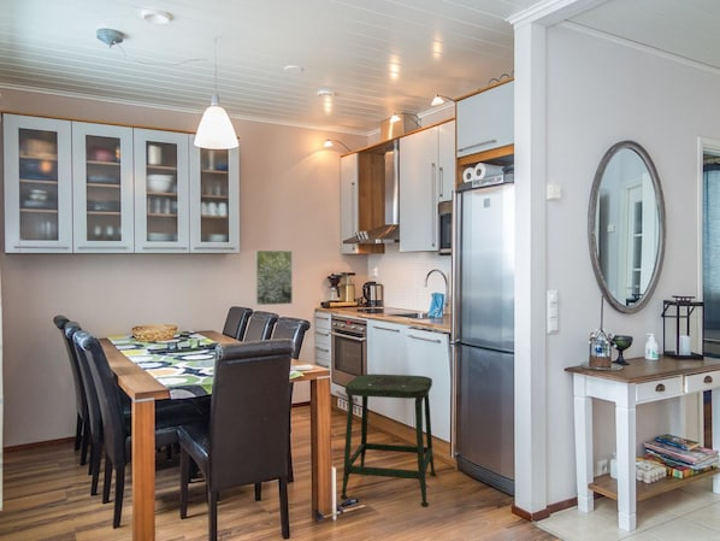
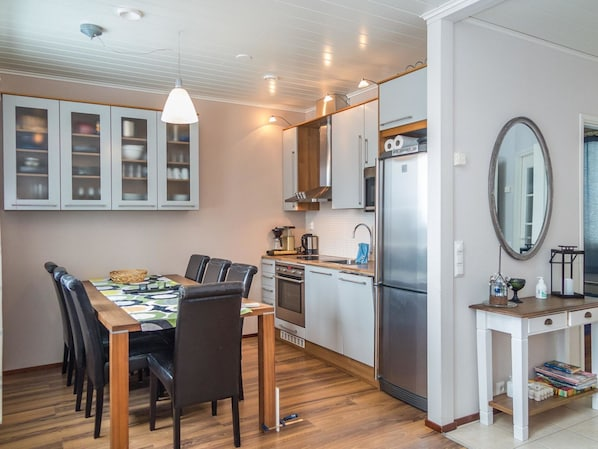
- stool [340,374,437,507]
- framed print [254,249,294,306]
